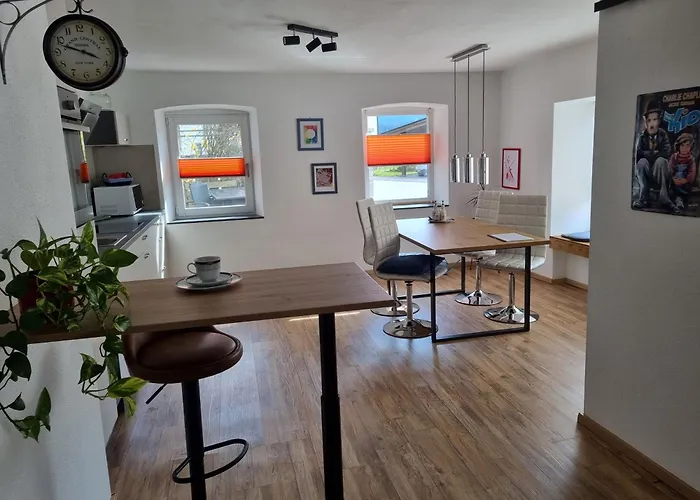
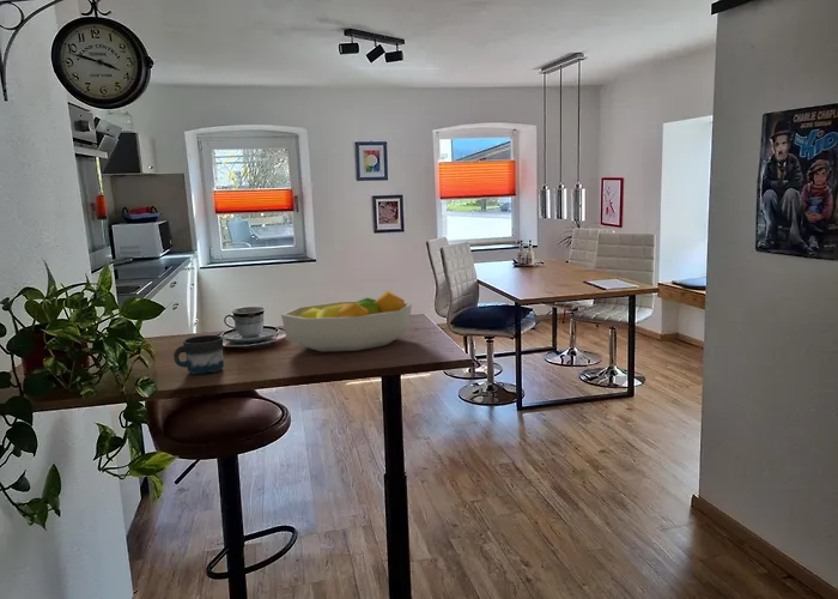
+ fruit bowl [280,289,413,352]
+ mug [172,334,225,375]
